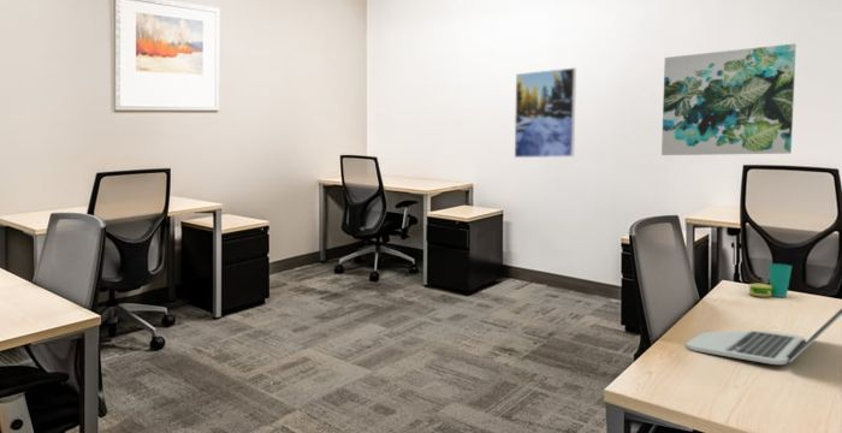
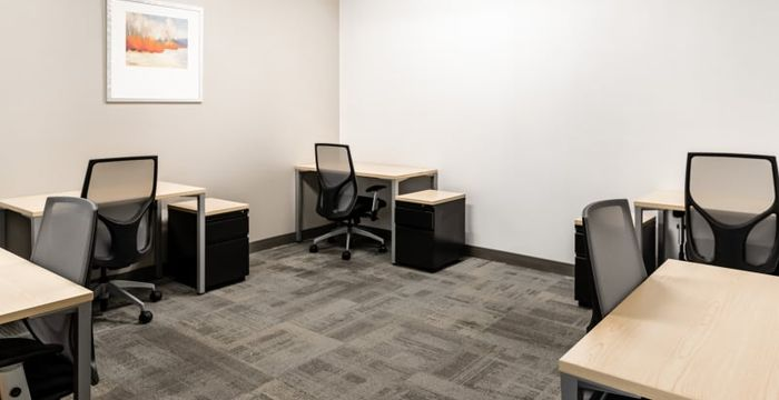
- wall art [660,42,797,156]
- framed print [514,67,577,159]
- laptop [684,307,842,366]
- cup [747,262,794,298]
